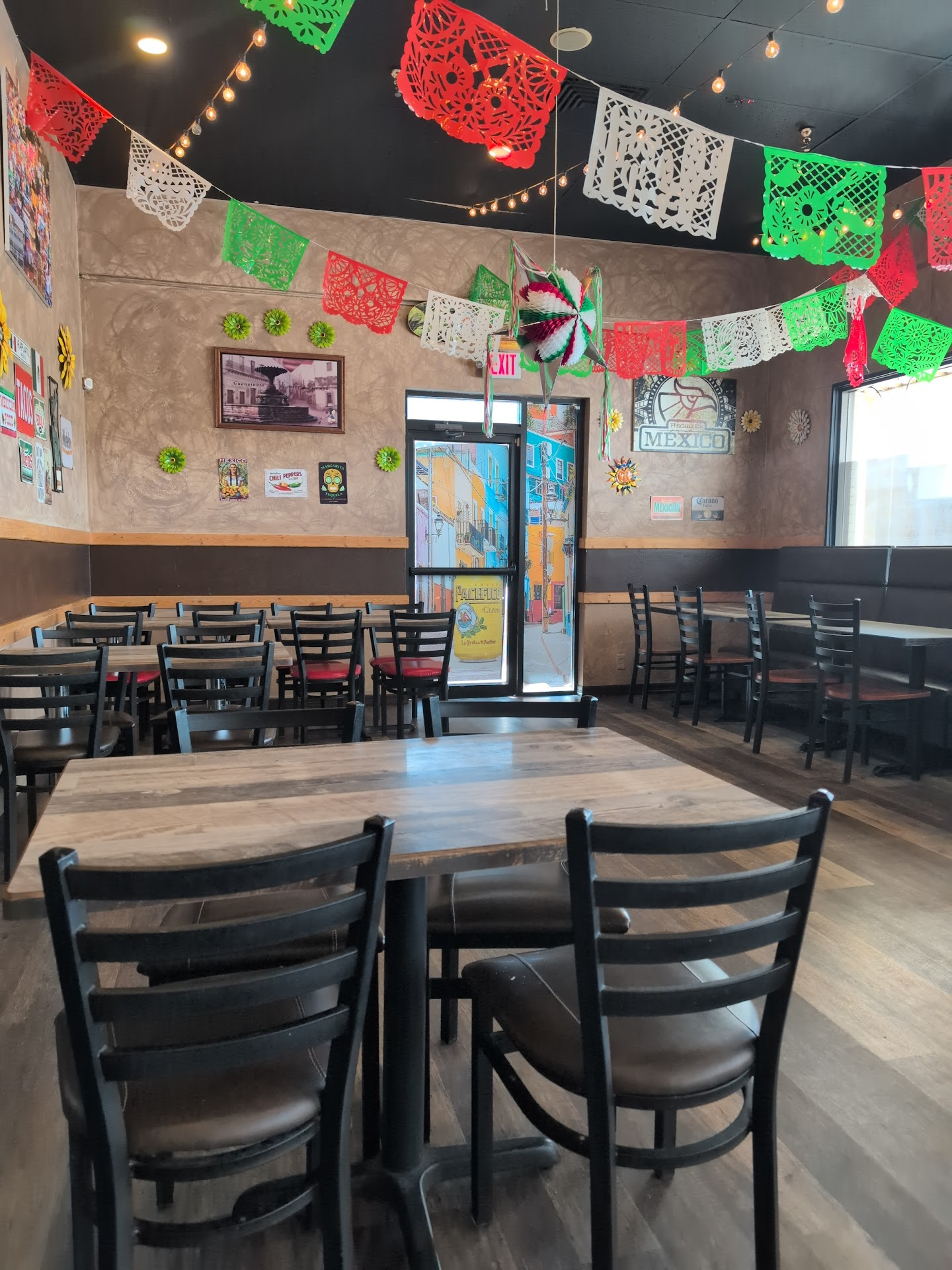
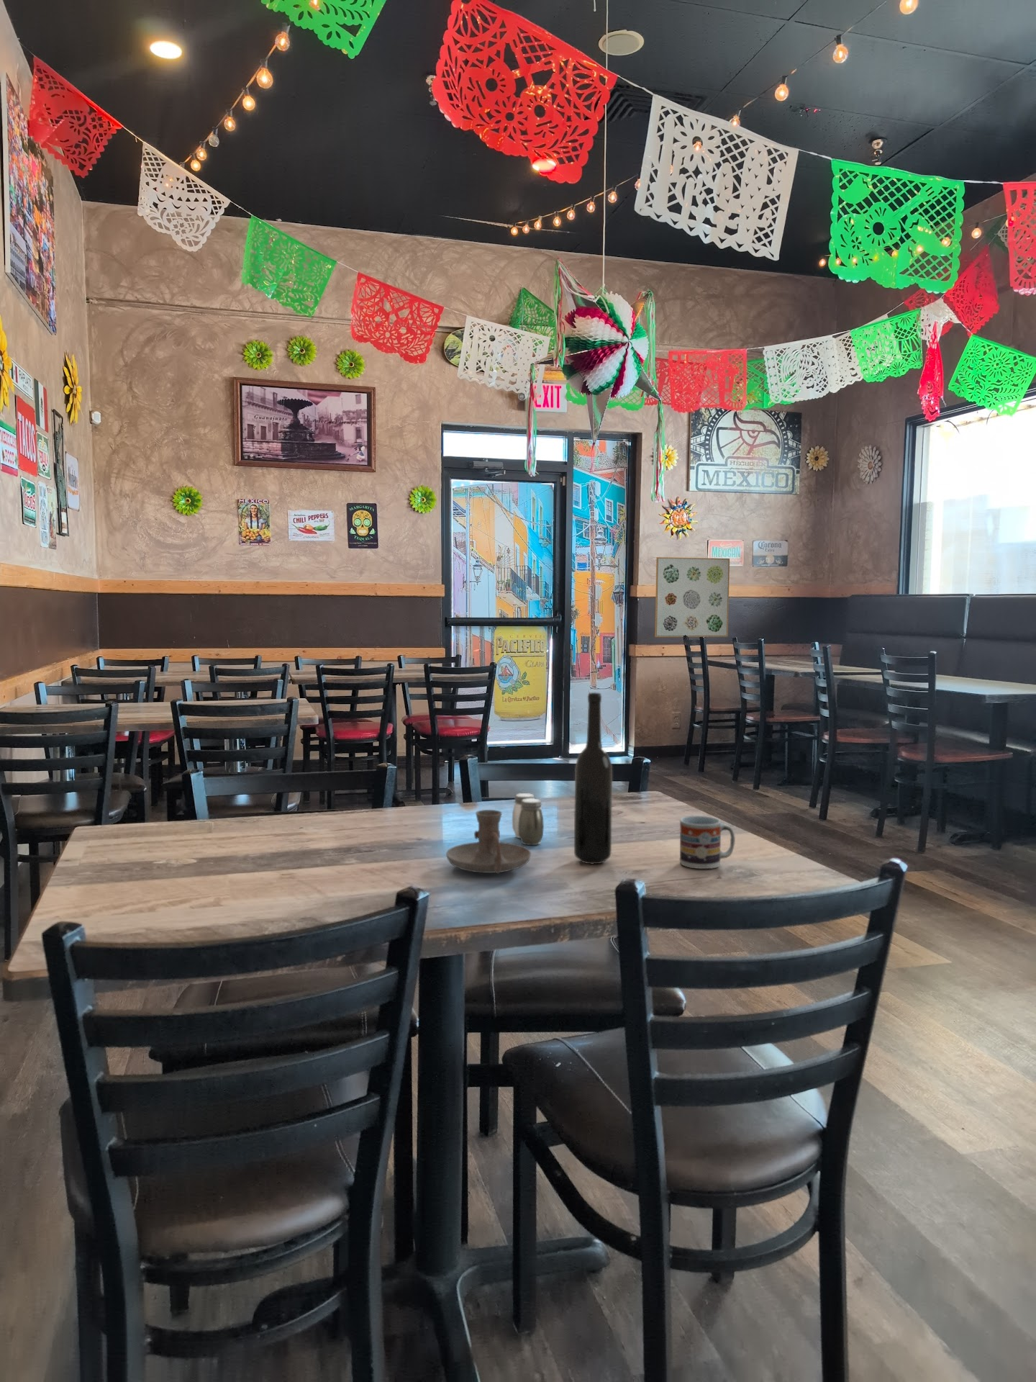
+ wall art [654,556,730,638]
+ salt and pepper shaker [511,792,544,846]
+ candle holder [445,809,532,875]
+ bottle [574,692,613,864]
+ cup [679,815,736,869]
